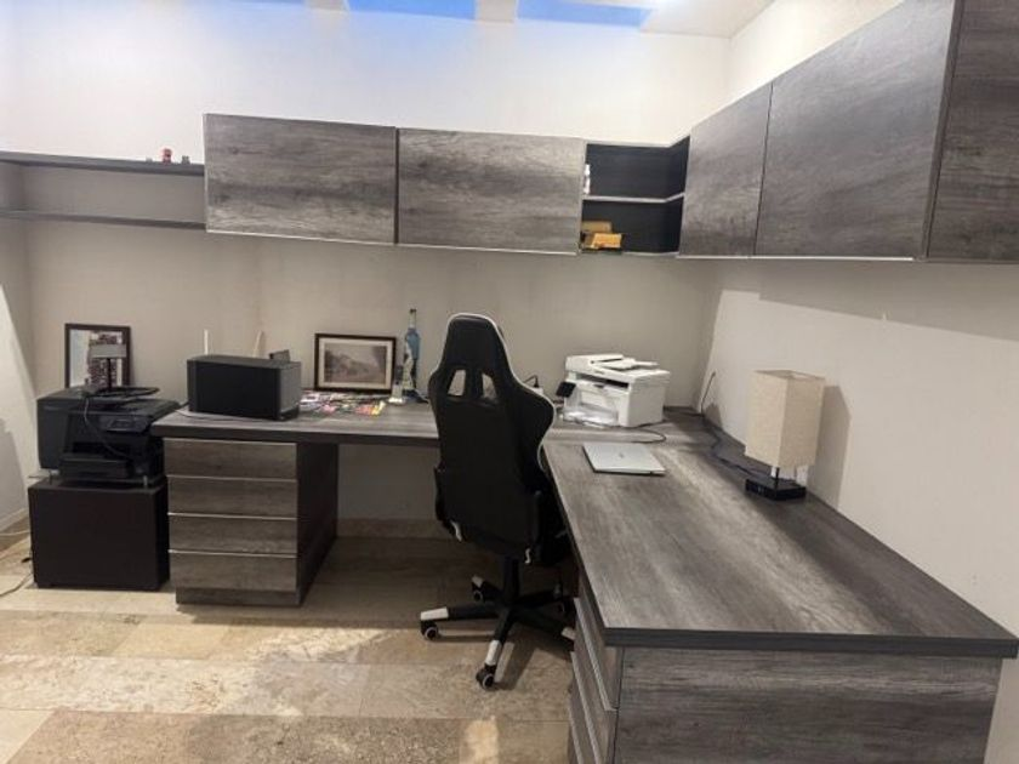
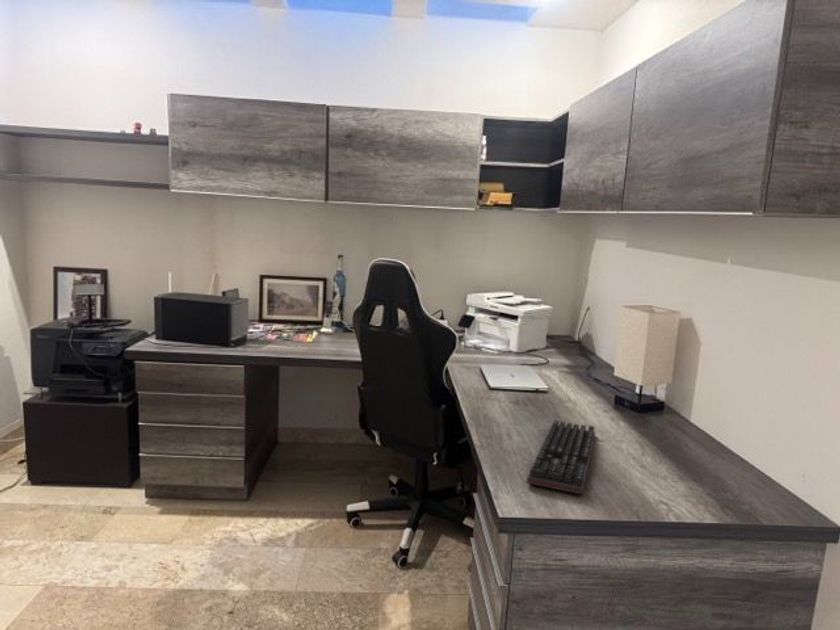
+ keyboard [526,419,596,496]
